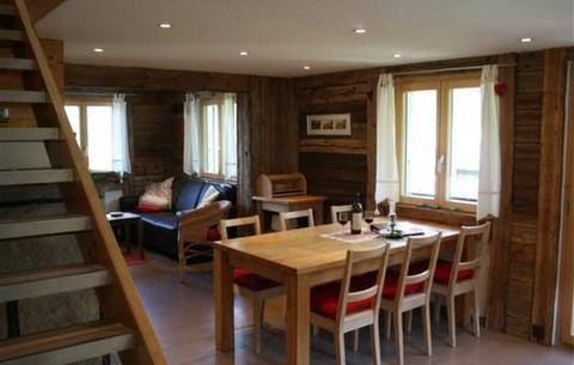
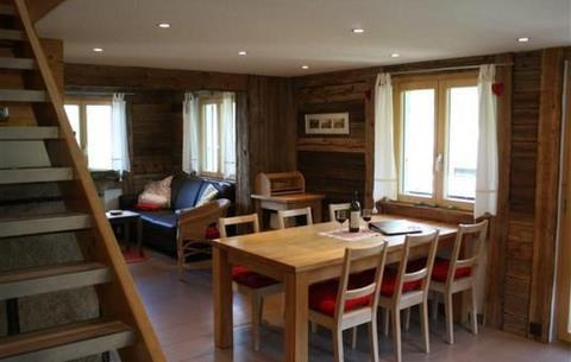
- candle holder [377,199,407,238]
